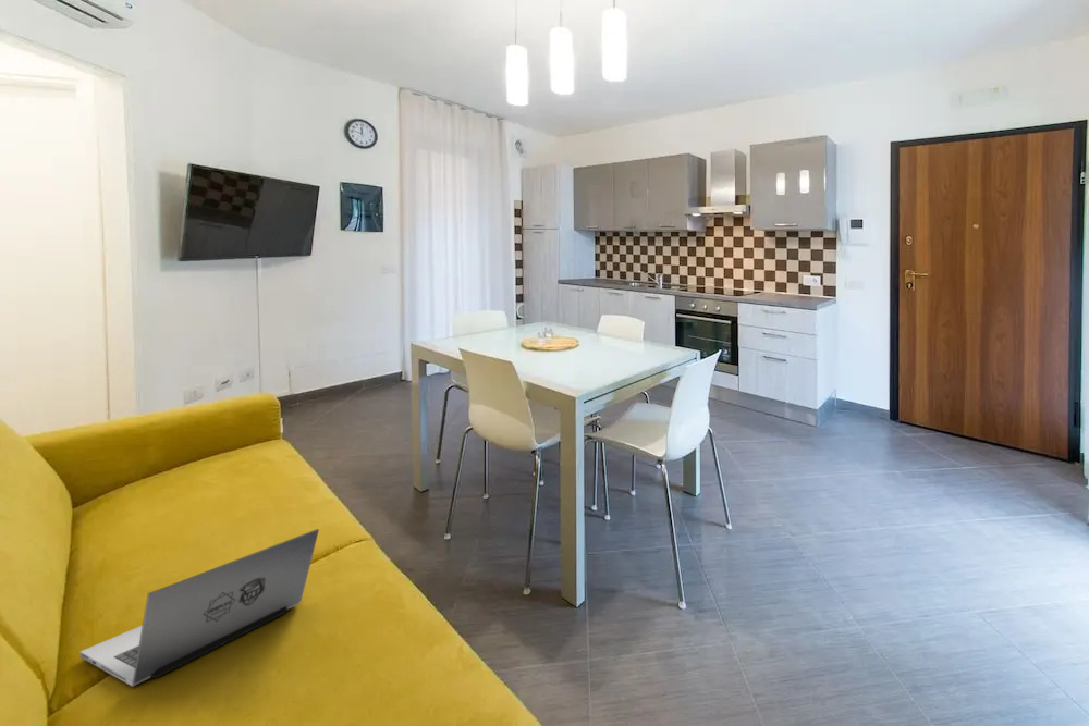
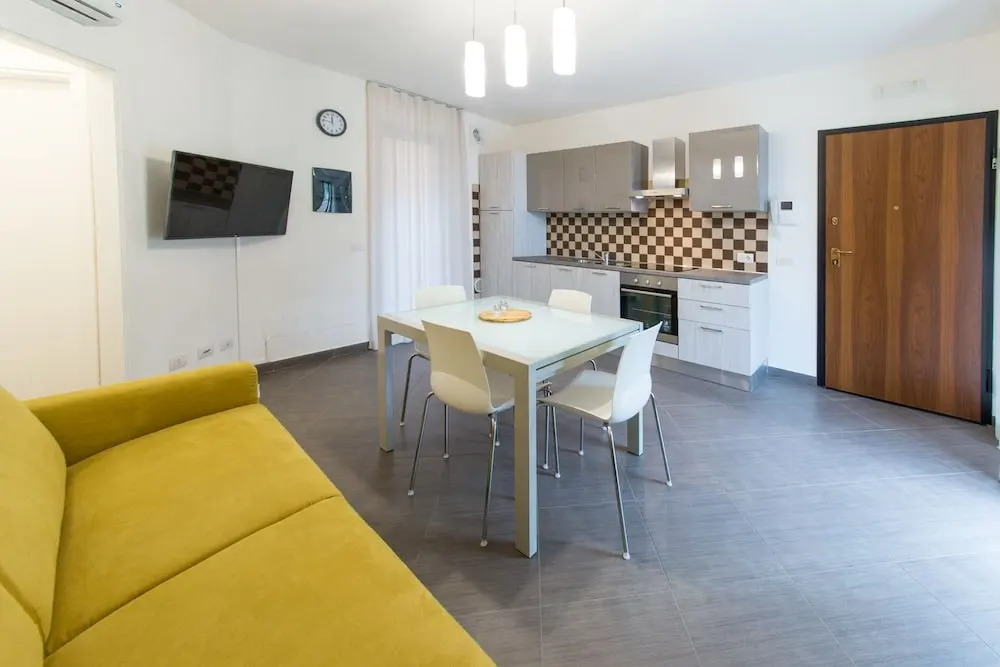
- laptop [78,528,320,688]
